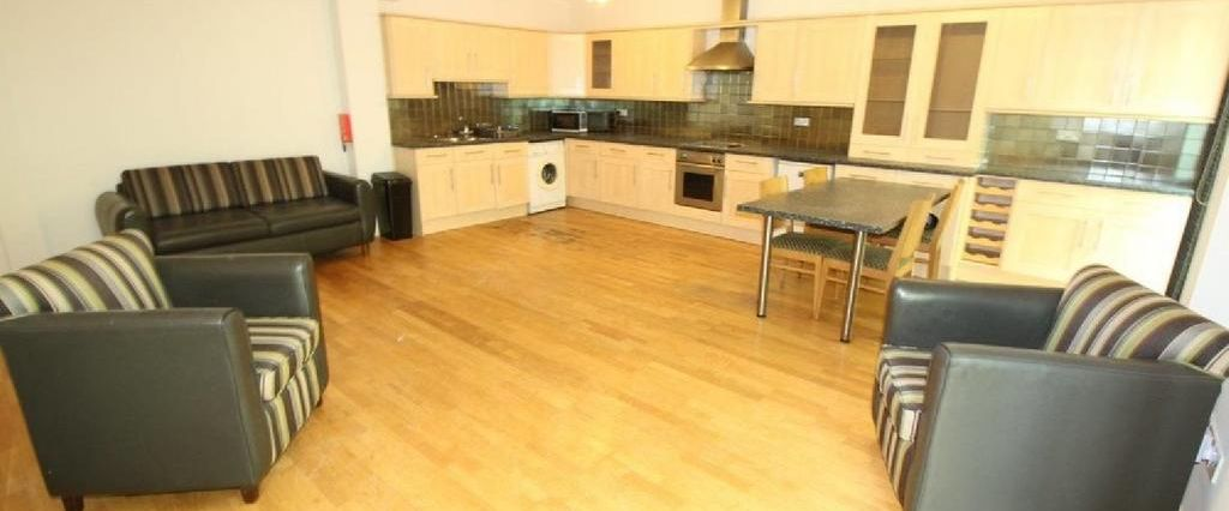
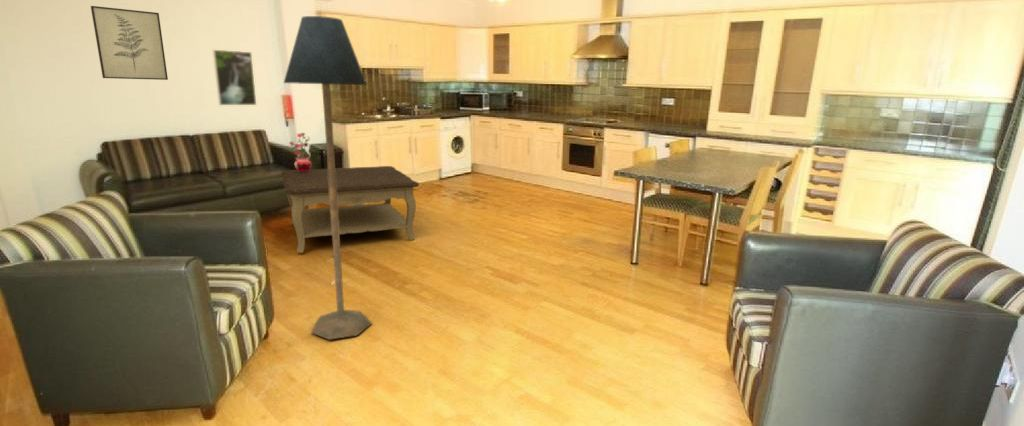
+ floor lamp [283,15,373,341]
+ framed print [212,49,257,106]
+ wall art [90,5,169,81]
+ potted plant [288,131,314,173]
+ coffee table [280,165,420,254]
